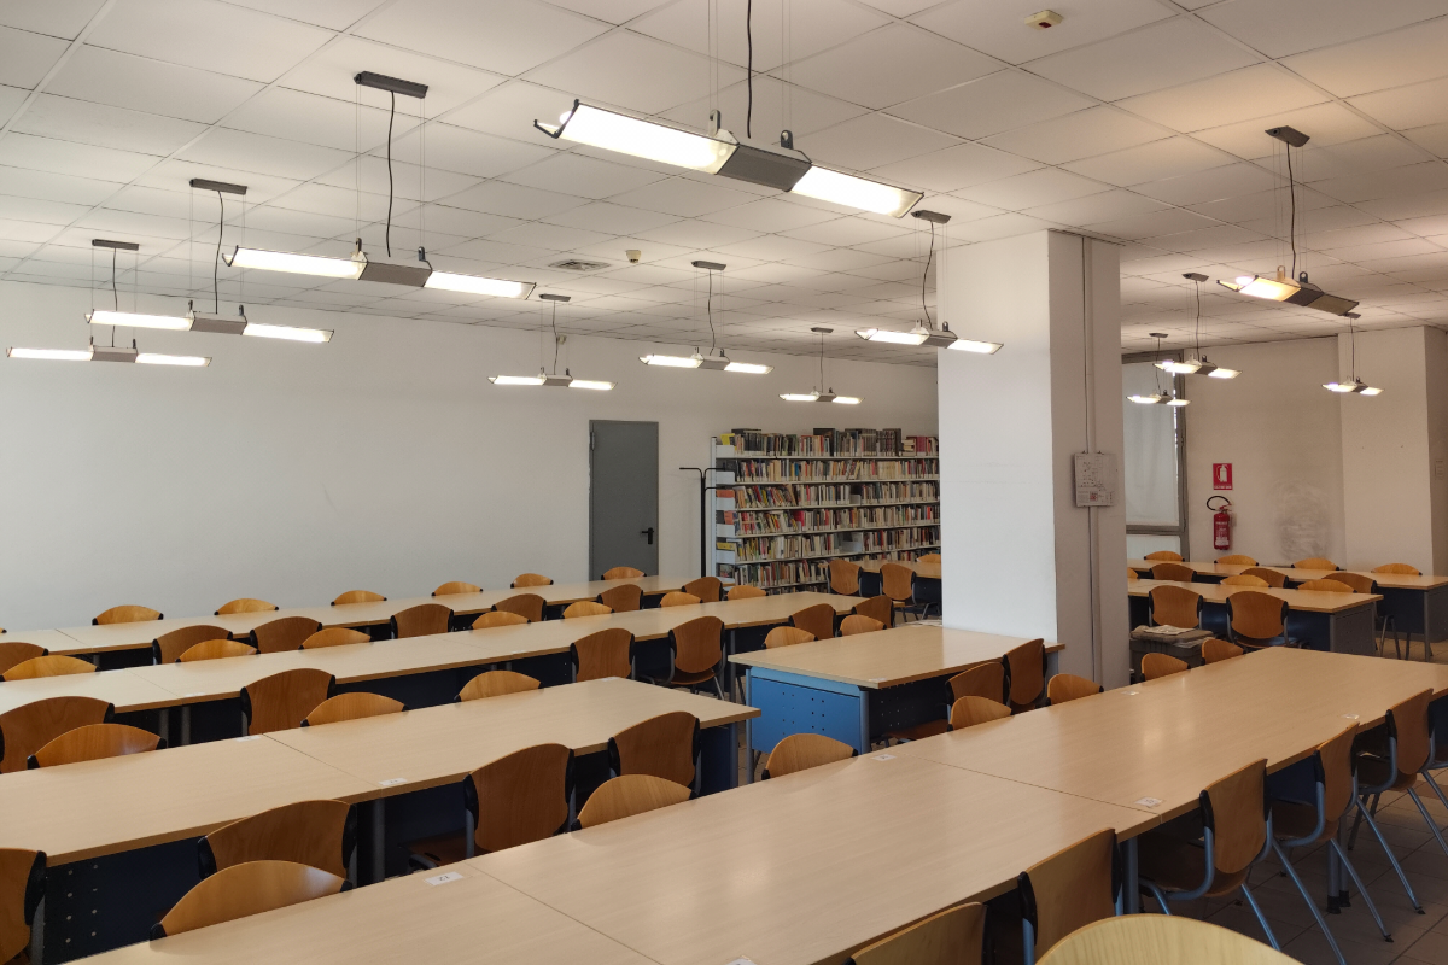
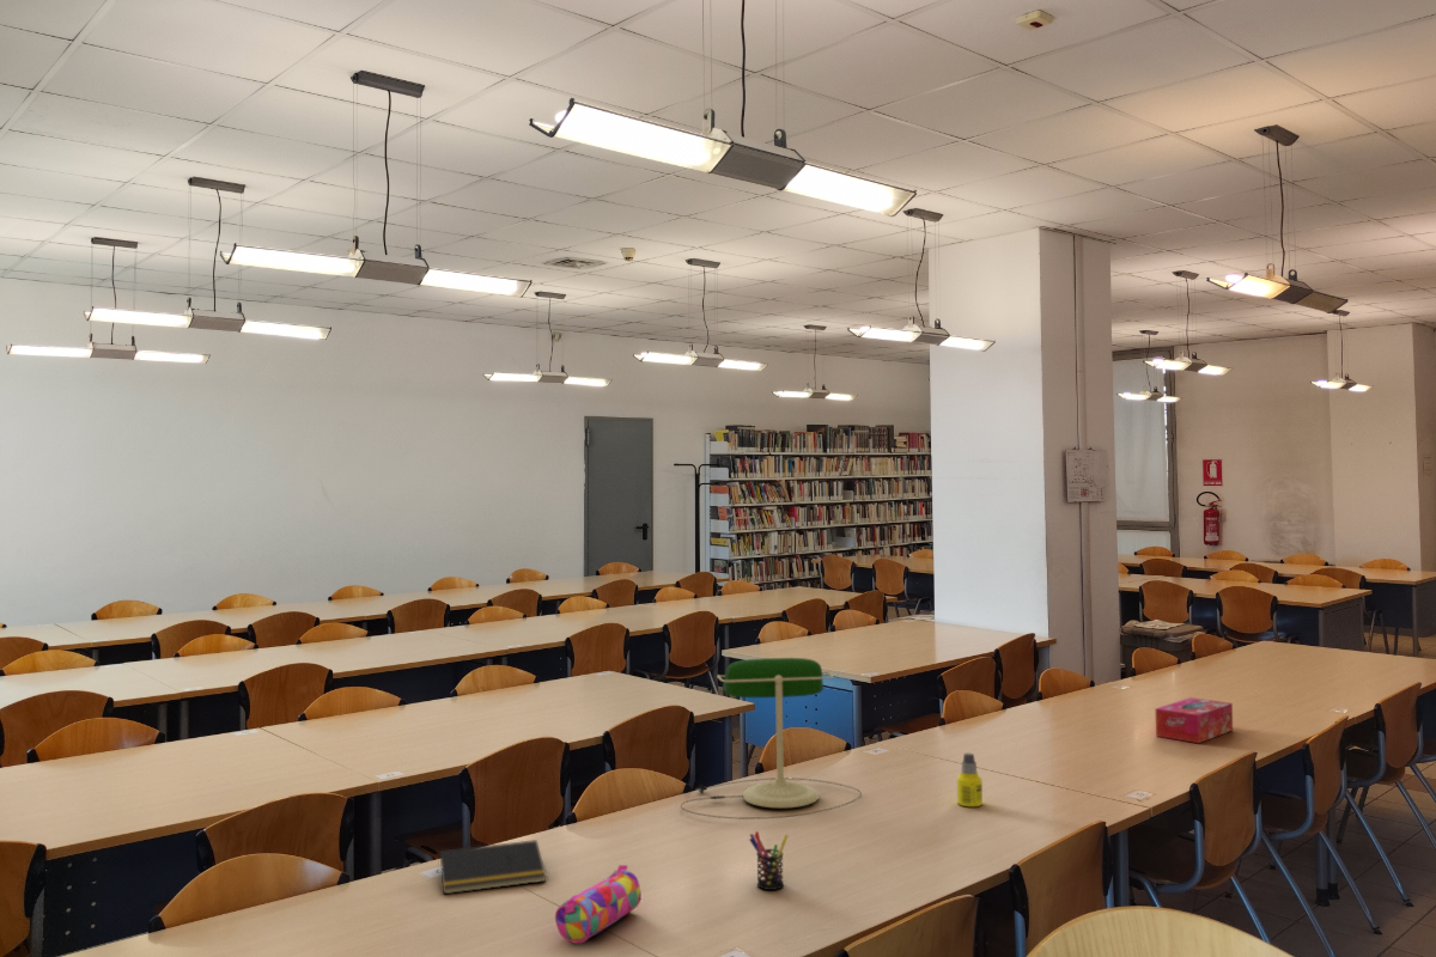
+ bottle [956,752,984,807]
+ tissue box [1154,696,1234,744]
+ desk lamp [680,657,863,821]
+ notepad [436,839,547,895]
+ pen holder [748,830,789,891]
+ pencil case [554,864,643,945]
